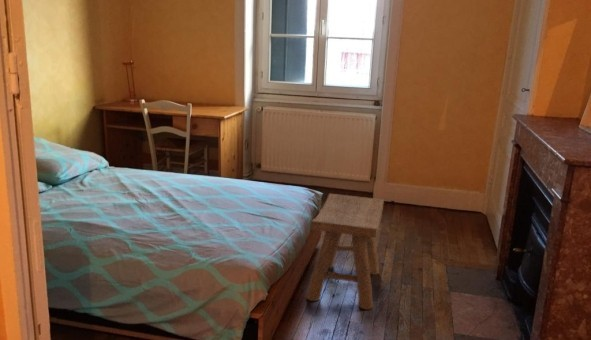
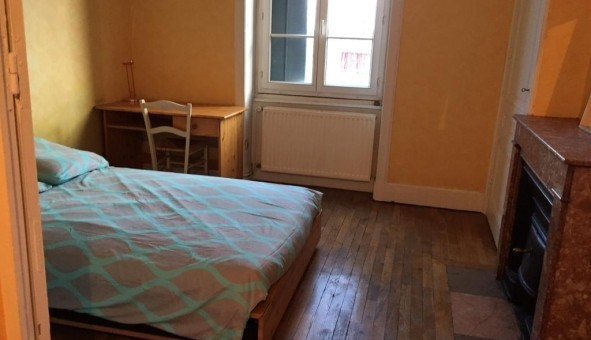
- stool [306,193,385,311]
